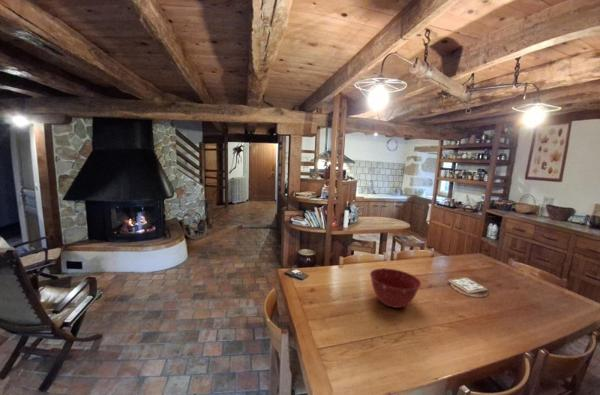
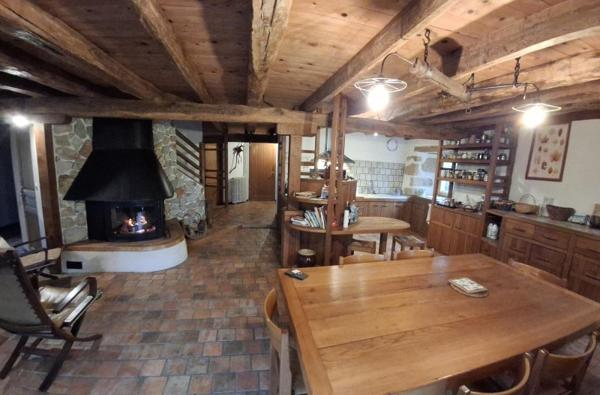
- mixing bowl [369,267,422,309]
